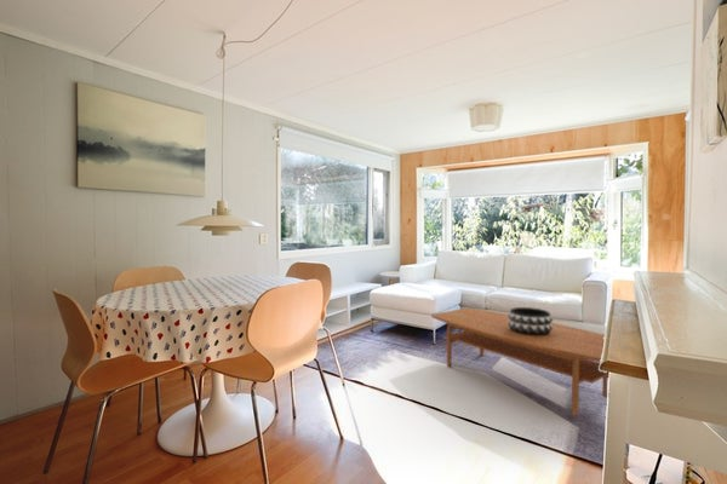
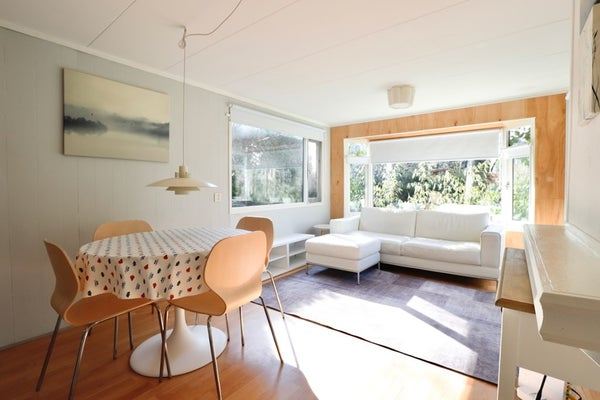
- coffee table [430,307,609,417]
- decorative bowl [506,306,555,335]
